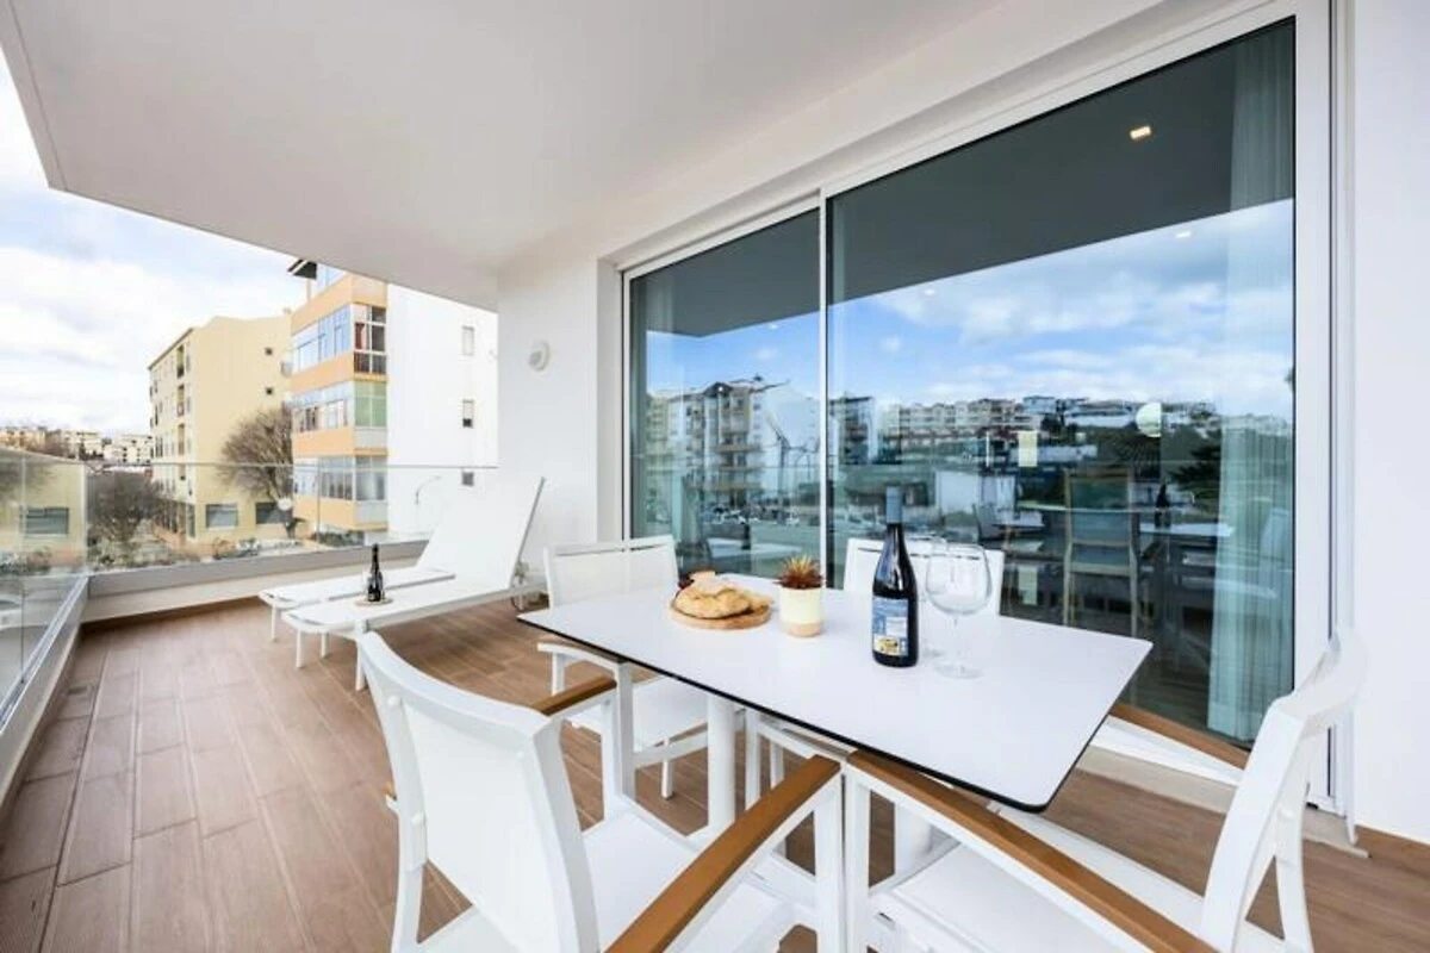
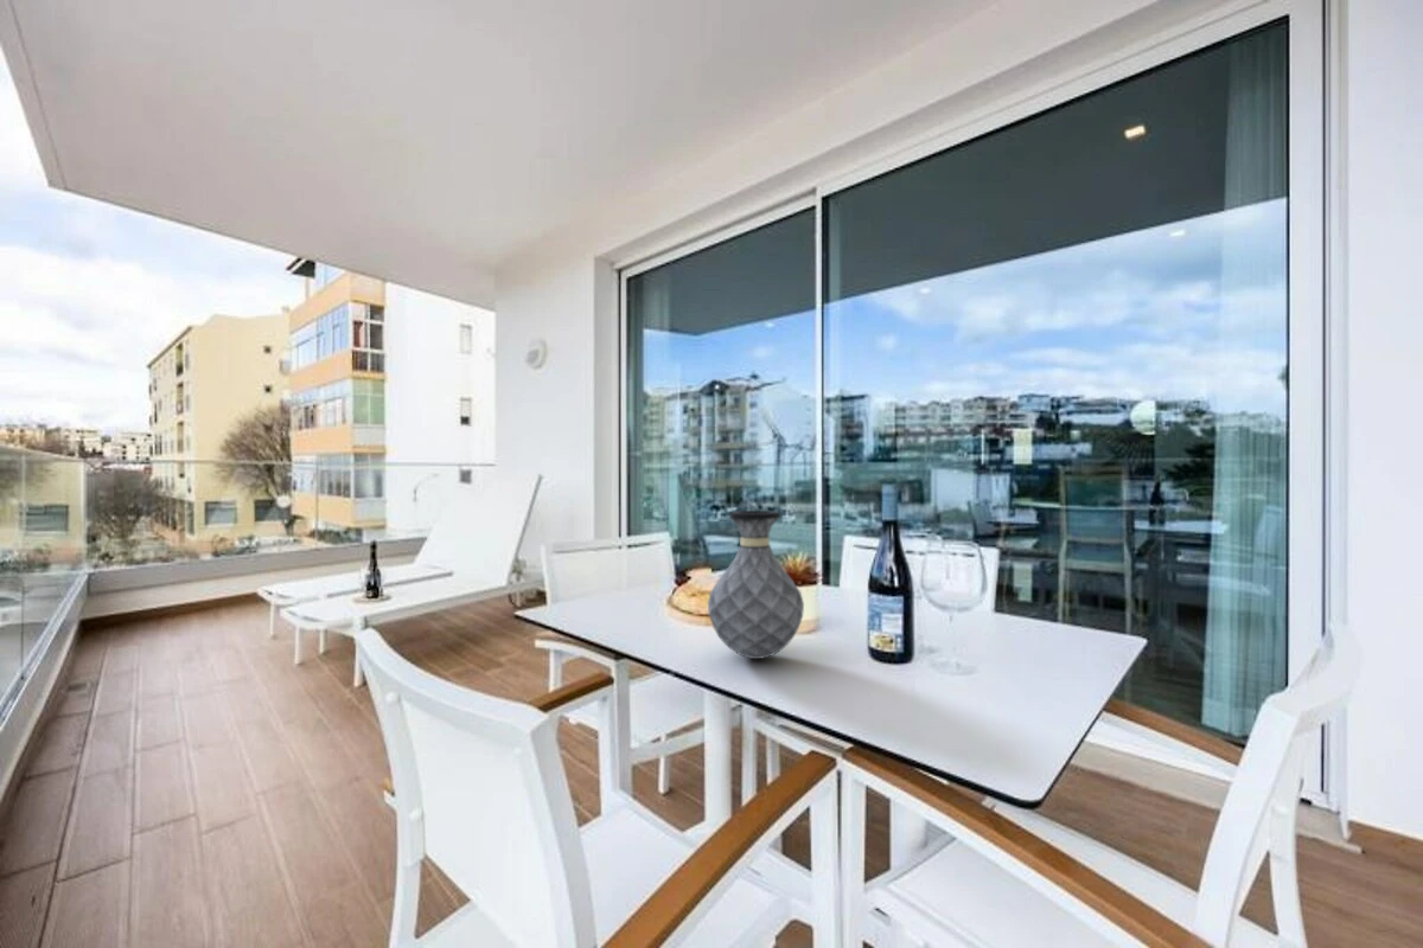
+ vase [707,510,805,660]
